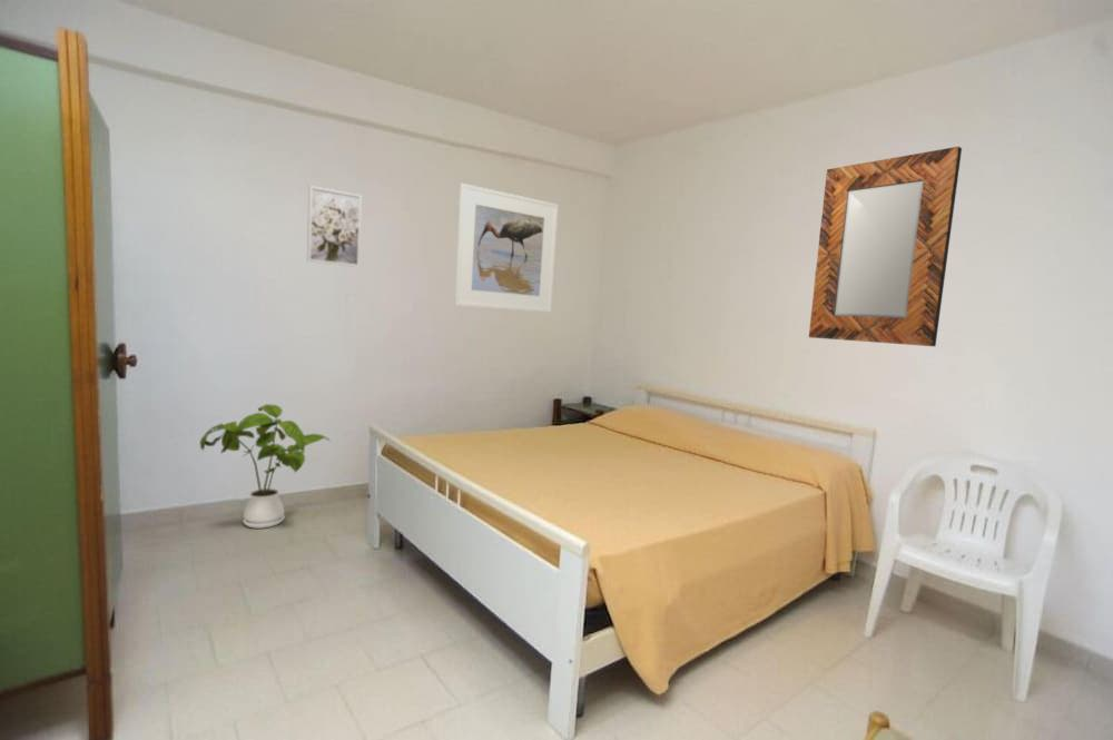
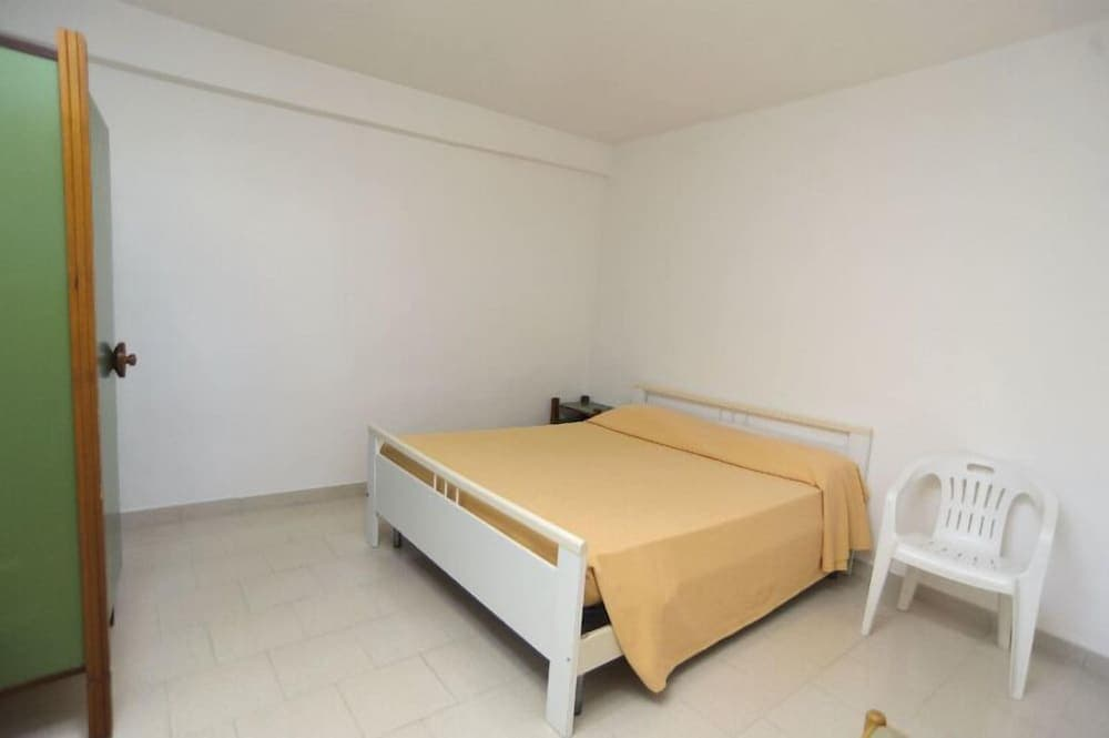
- home mirror [808,146,963,347]
- wall art [306,185,363,268]
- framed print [453,182,559,314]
- house plant [199,403,331,530]
